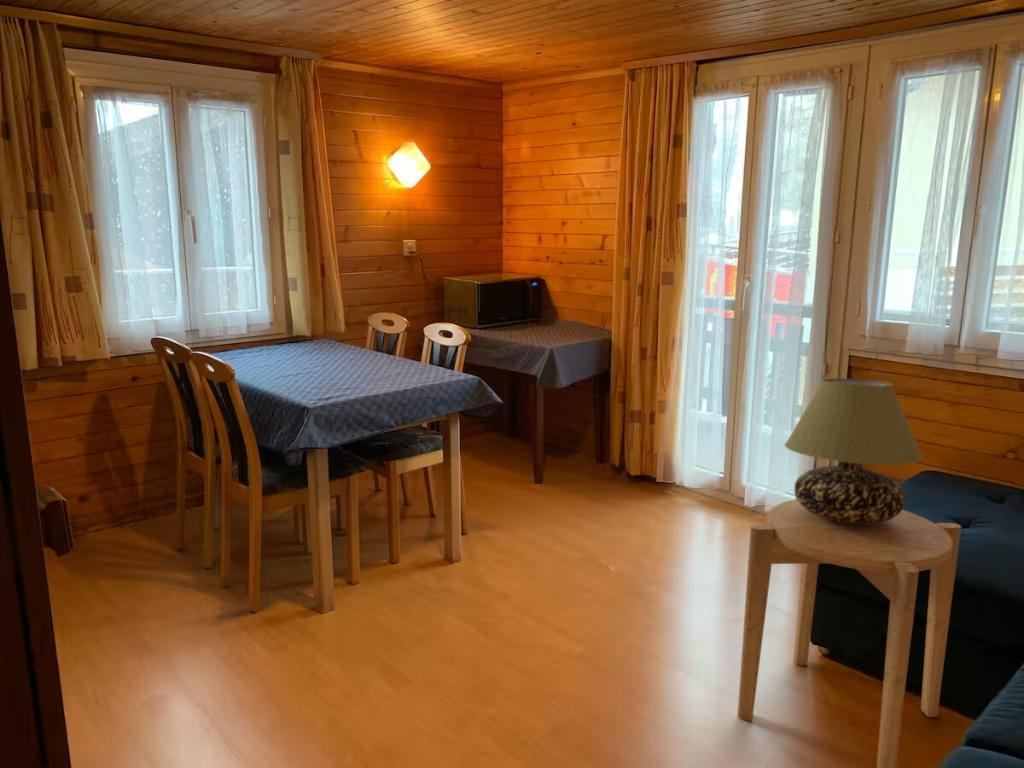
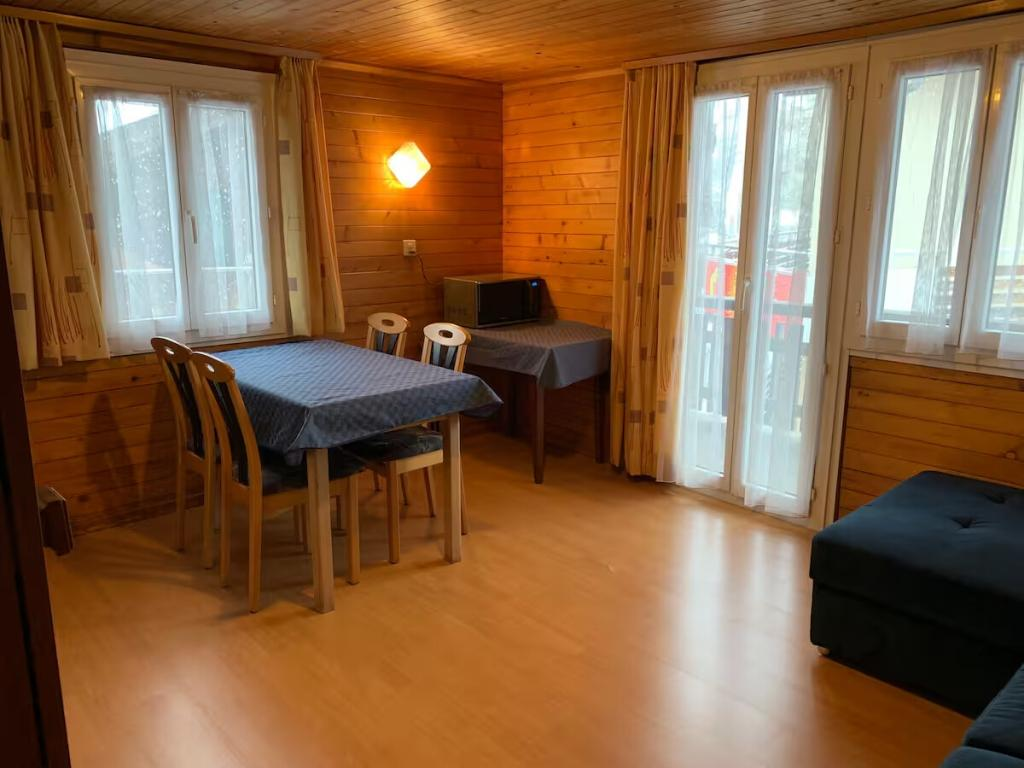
- table lamp [784,377,924,524]
- side table [737,499,962,768]
